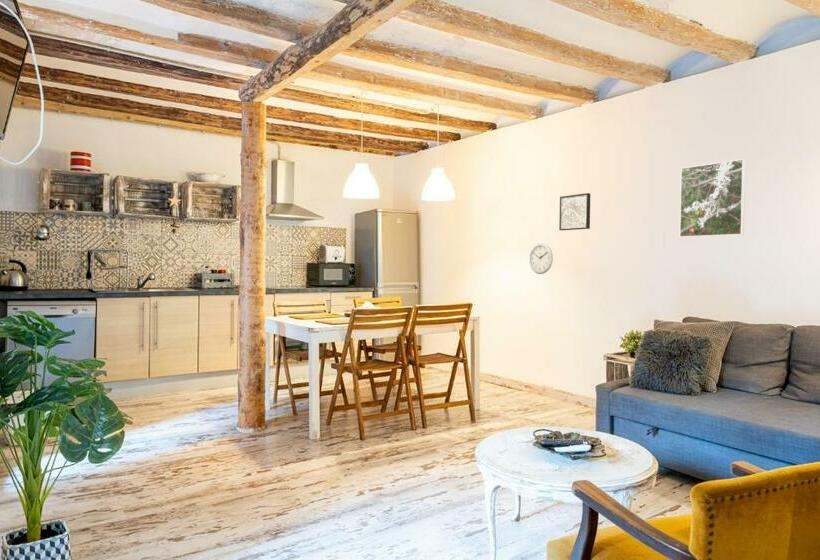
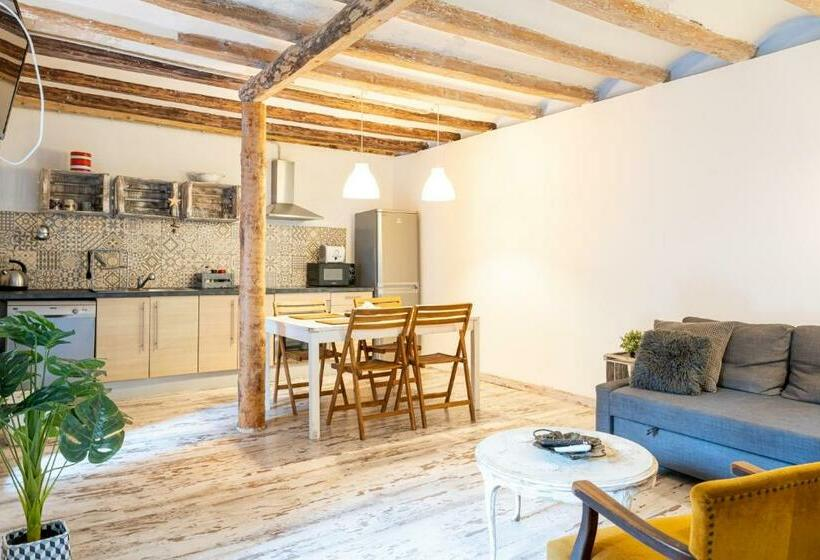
- wall art [558,192,591,231]
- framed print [679,158,746,238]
- wall clock [528,242,554,275]
